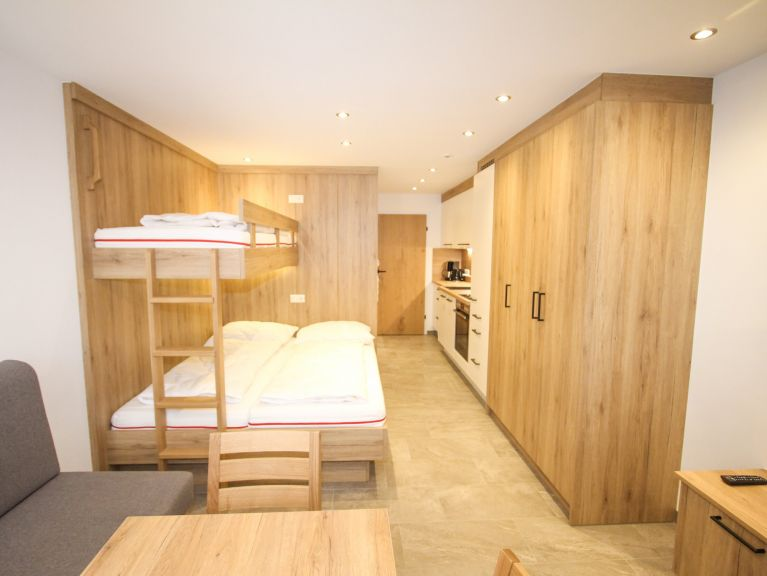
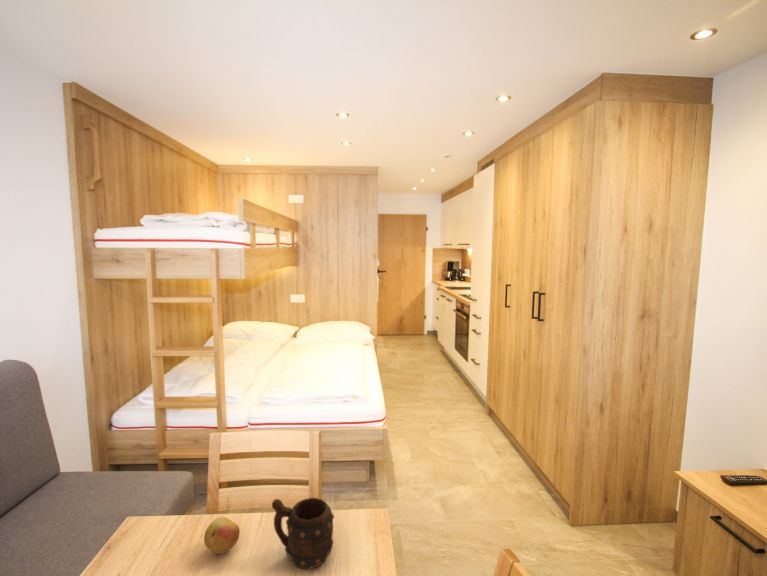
+ mug [271,497,335,570]
+ fruit [203,516,241,555]
